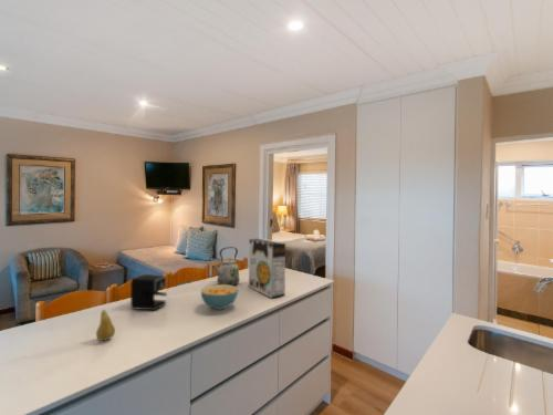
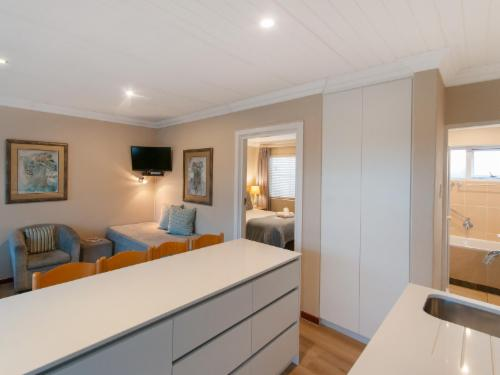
- cereal bowl [200,283,239,311]
- cereal box [248,238,286,299]
- kettle [211,246,241,286]
- coffee maker [129,273,168,311]
- fruit [95,309,116,342]
